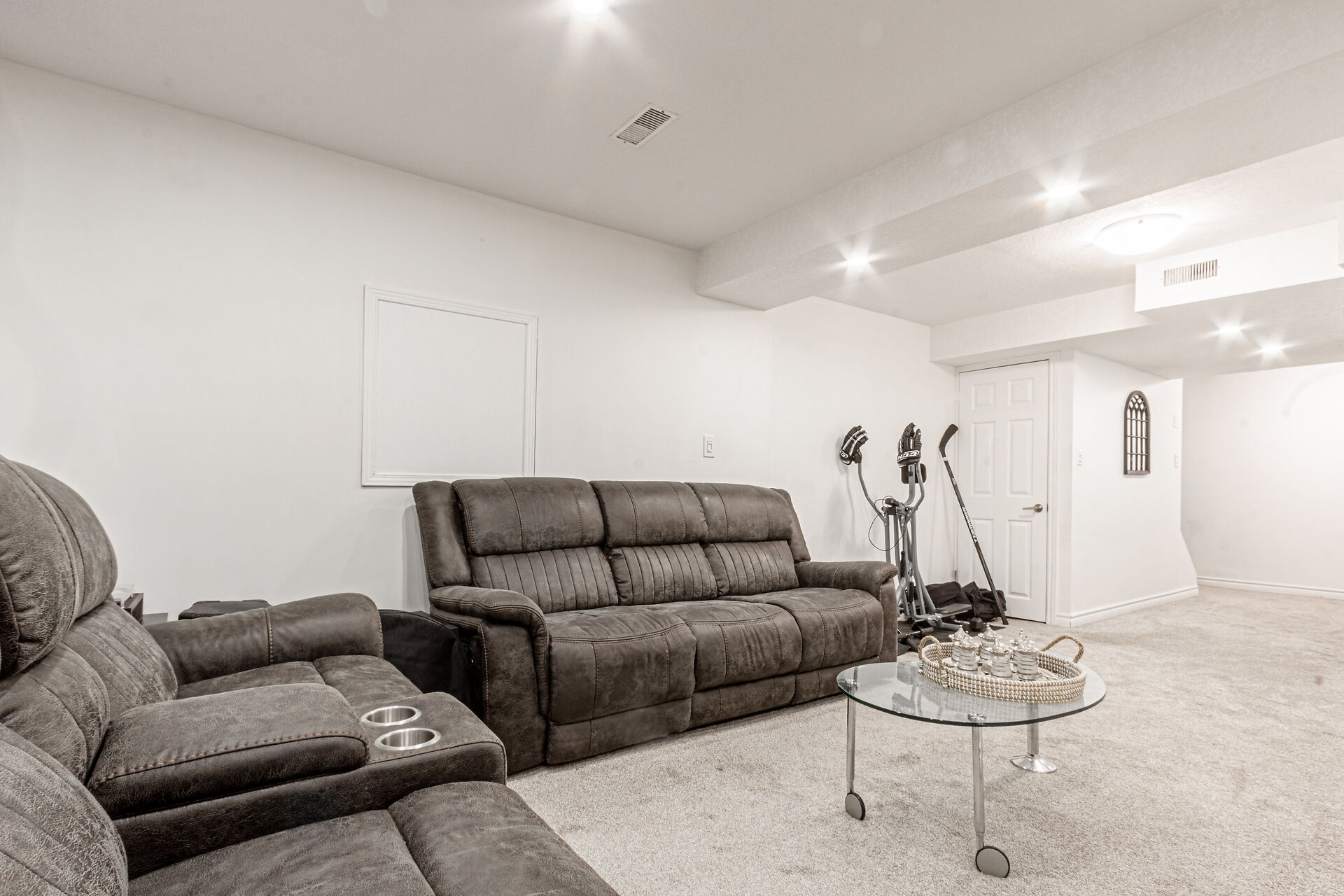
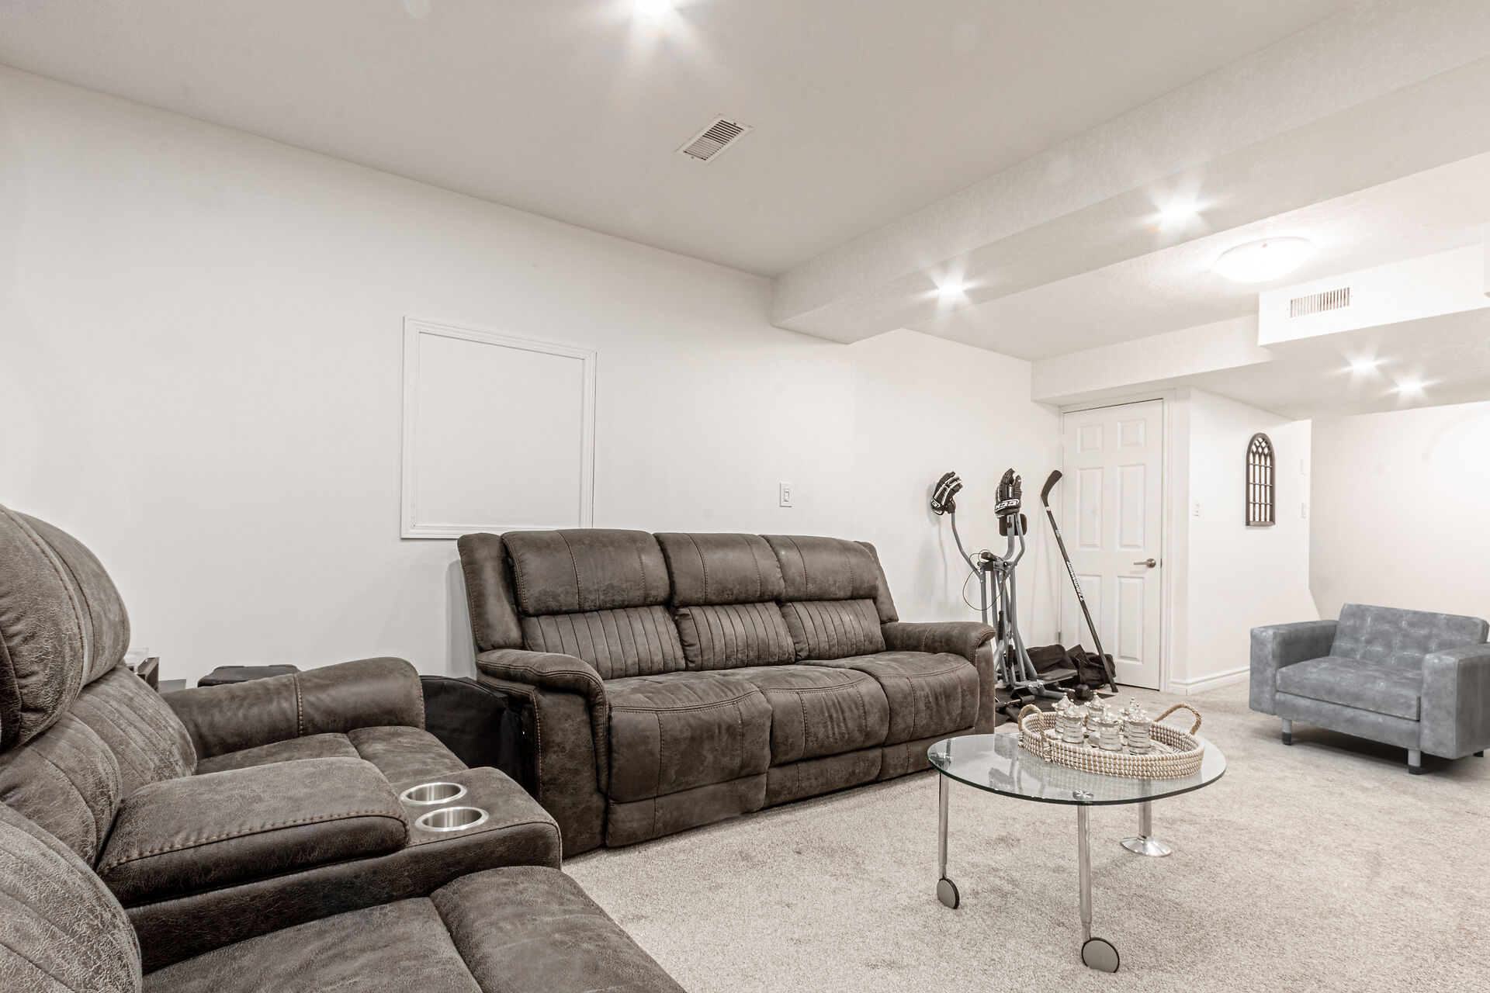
+ armchair [1248,603,1490,776]
